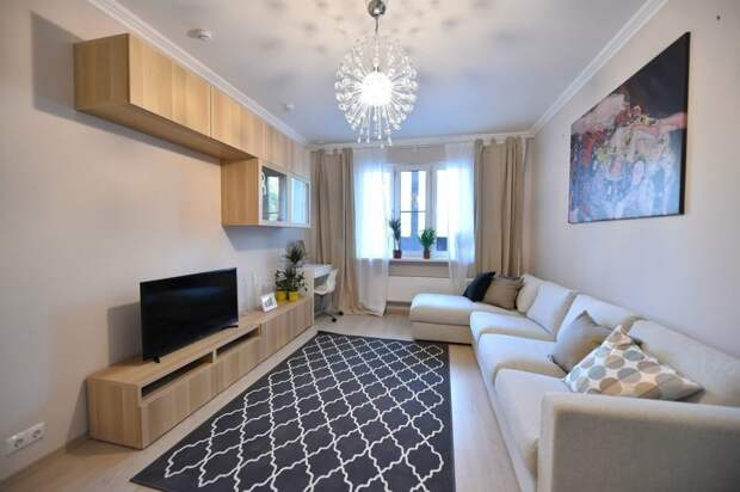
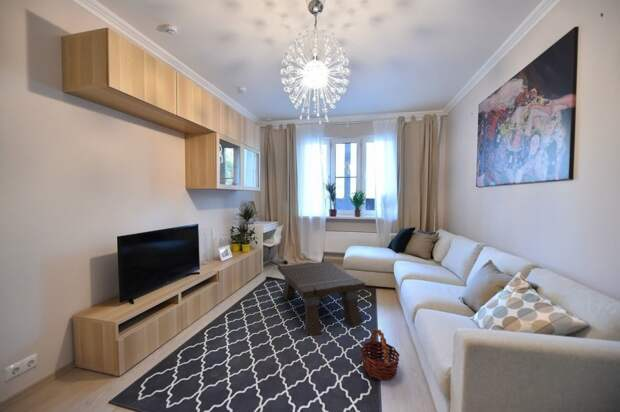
+ basket [359,328,401,381]
+ coffee table [278,260,366,336]
